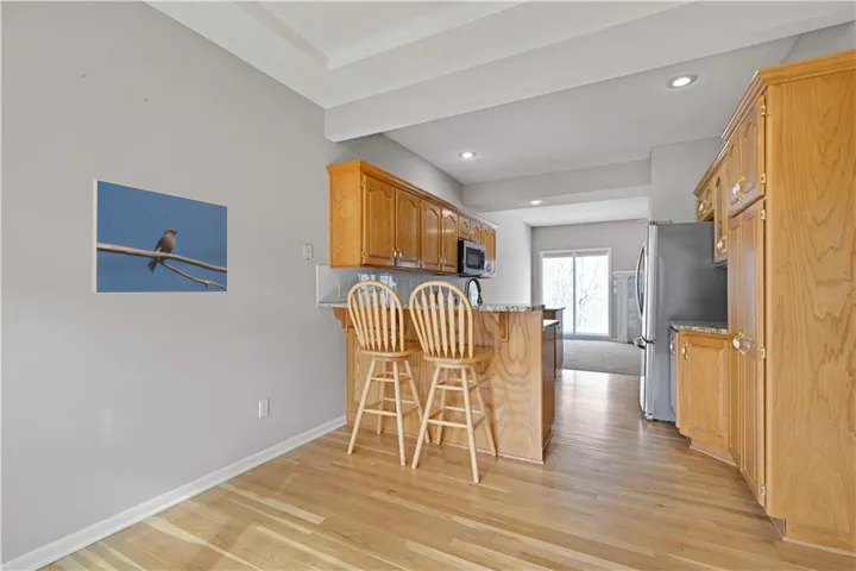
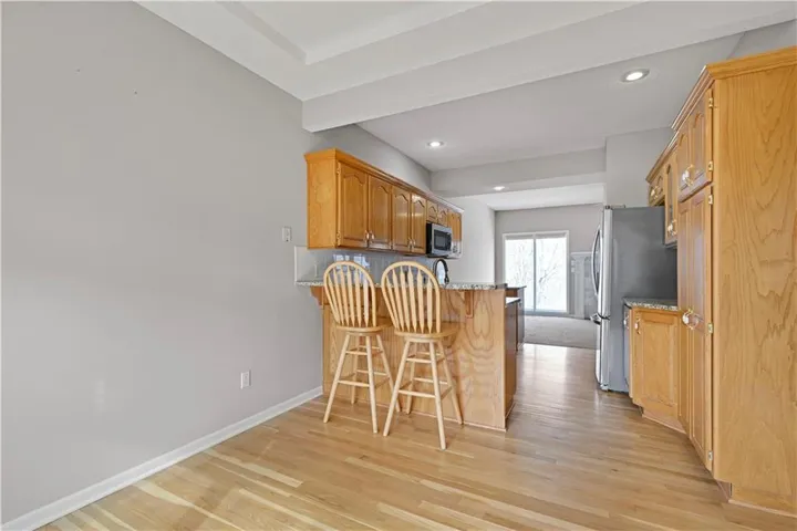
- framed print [90,177,229,295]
